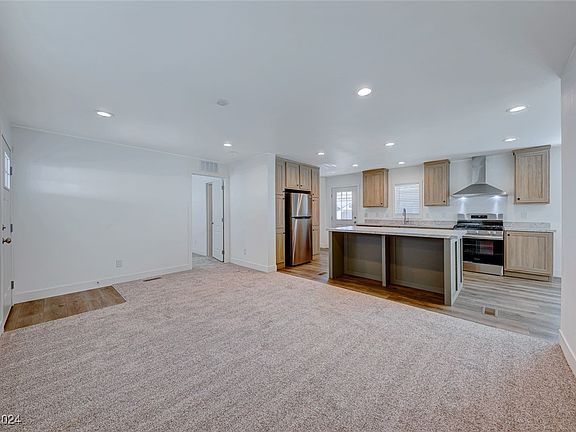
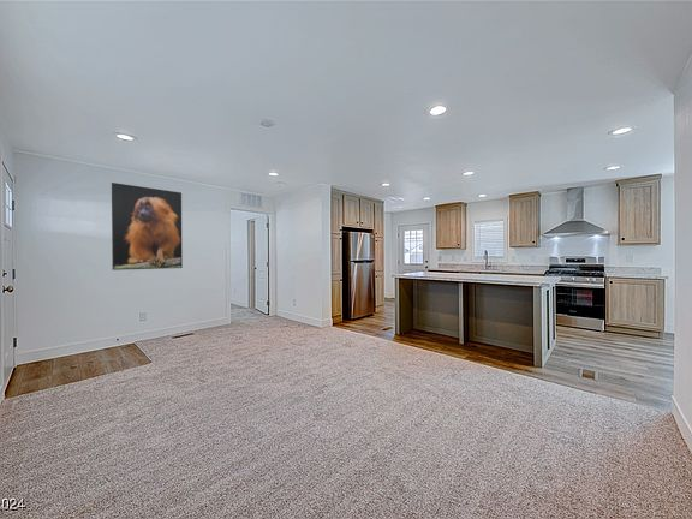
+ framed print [111,181,184,272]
